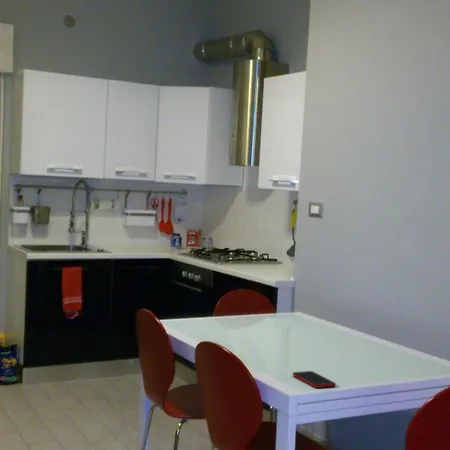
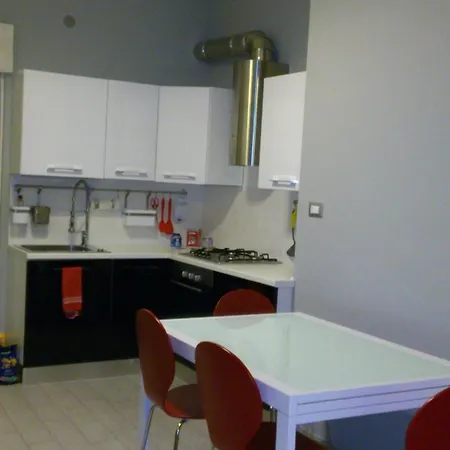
- cell phone [291,370,337,389]
